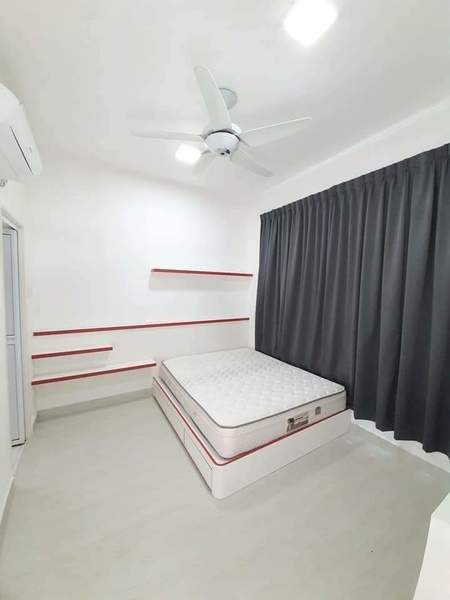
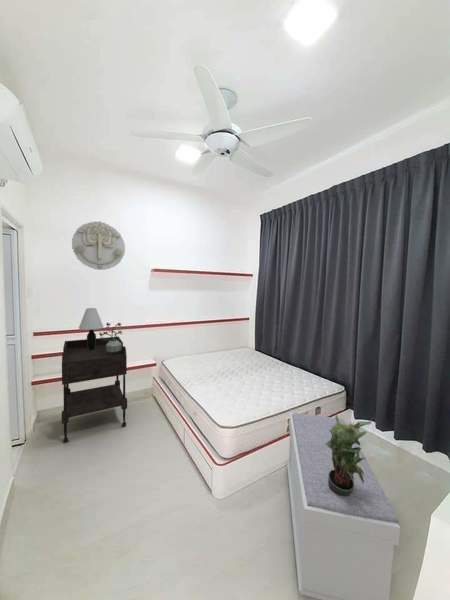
+ potted plant [325,413,372,496]
+ bench [286,412,401,600]
+ table lamp [78,307,104,350]
+ potted plant [98,321,123,355]
+ side table [61,336,128,444]
+ wall decoration [71,220,126,271]
